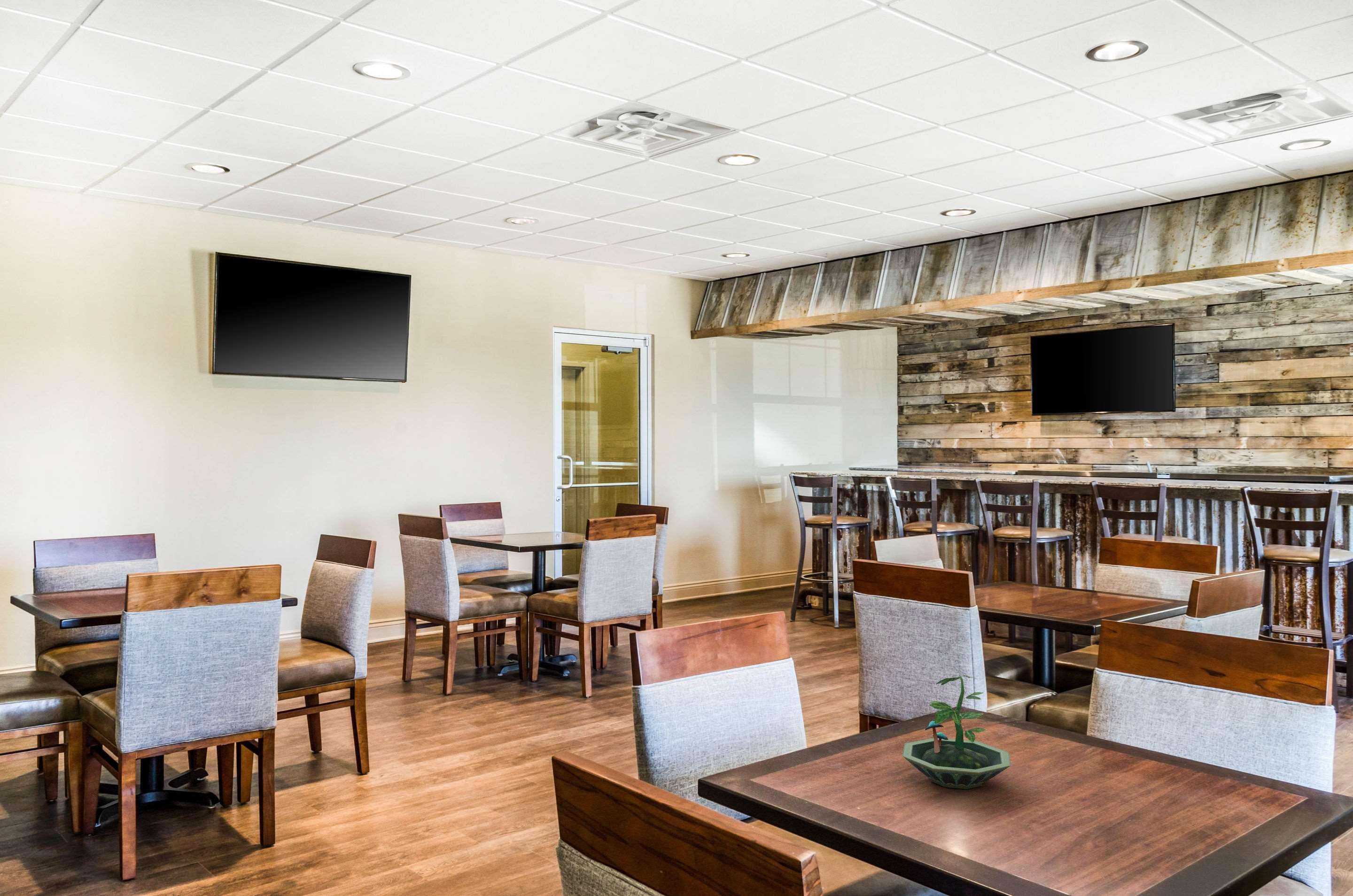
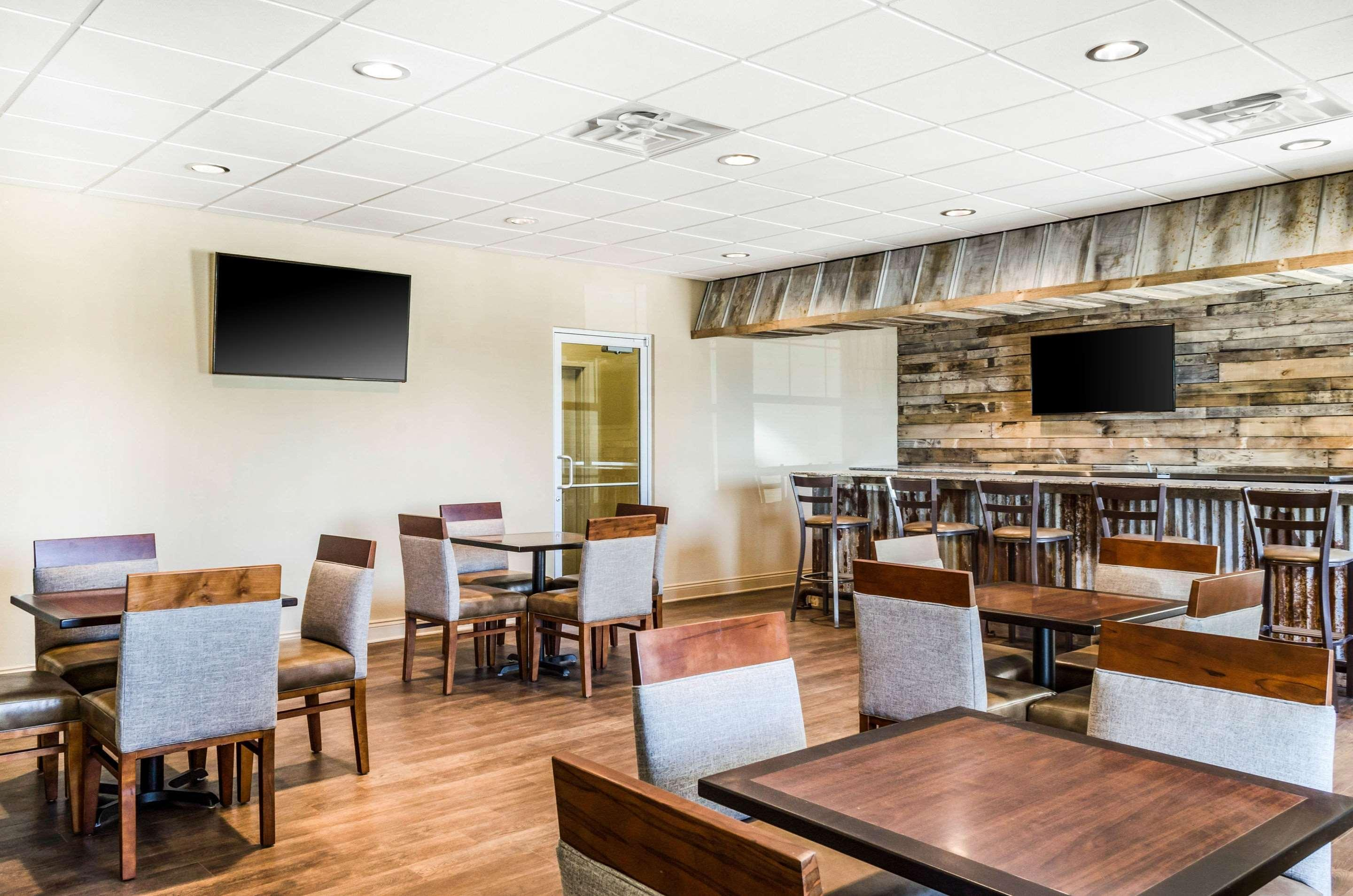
- terrarium [902,675,1011,790]
